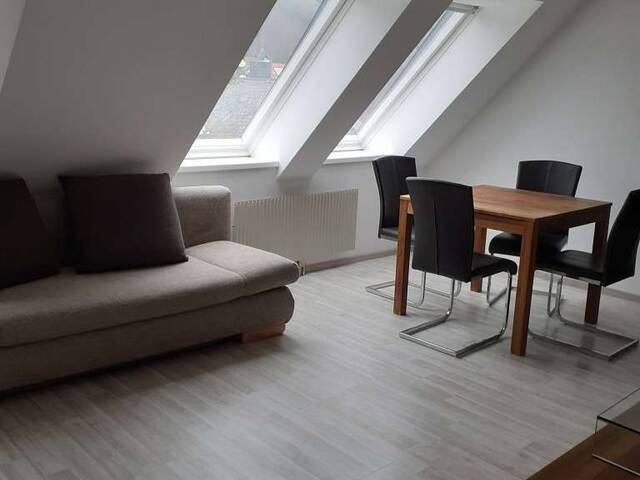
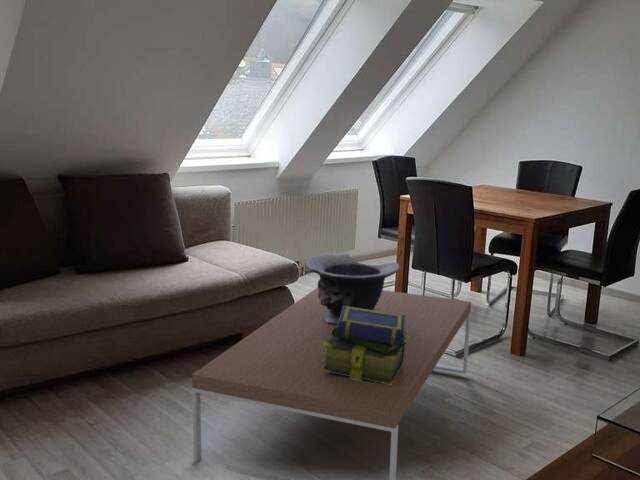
+ coffee table [191,286,472,480]
+ stack of books [321,306,409,385]
+ decorative bowl [305,252,400,324]
